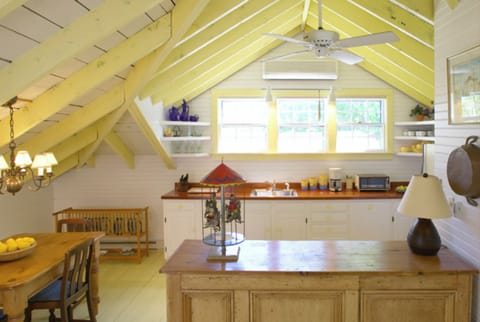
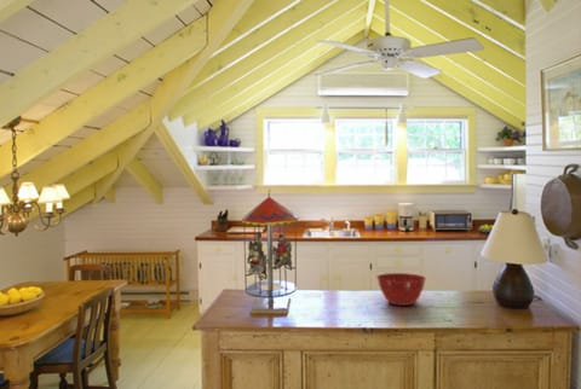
+ mixing bowl [375,272,427,307]
